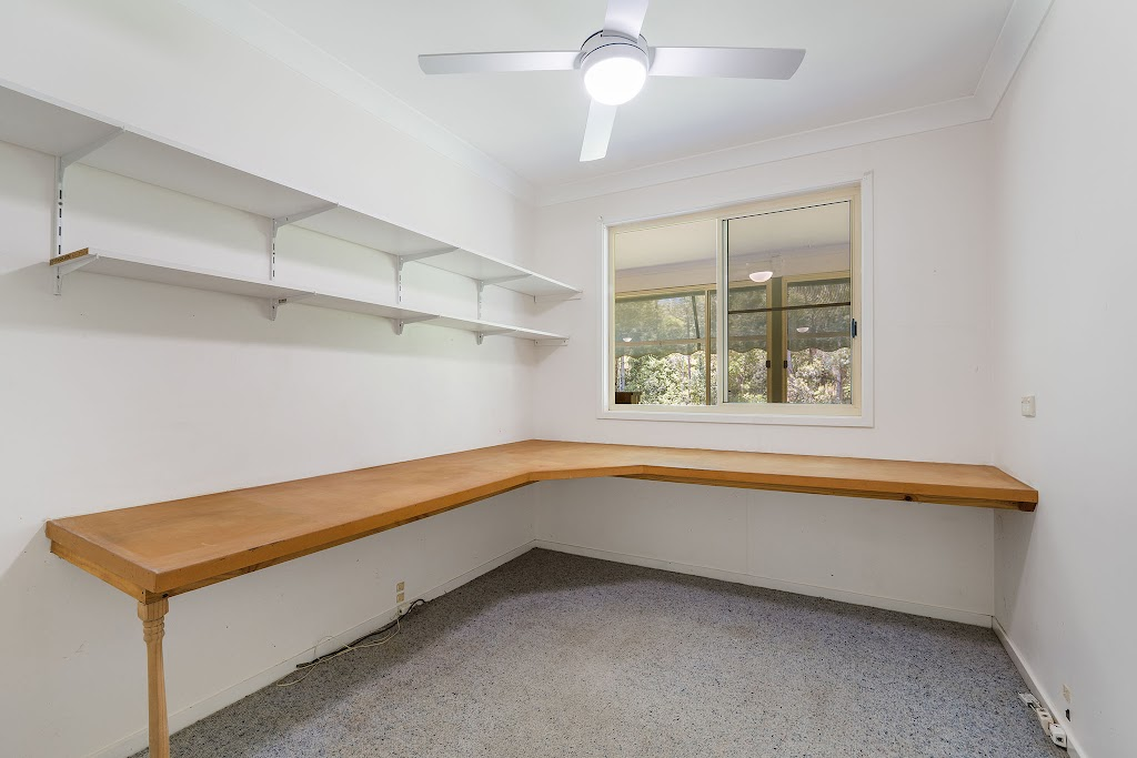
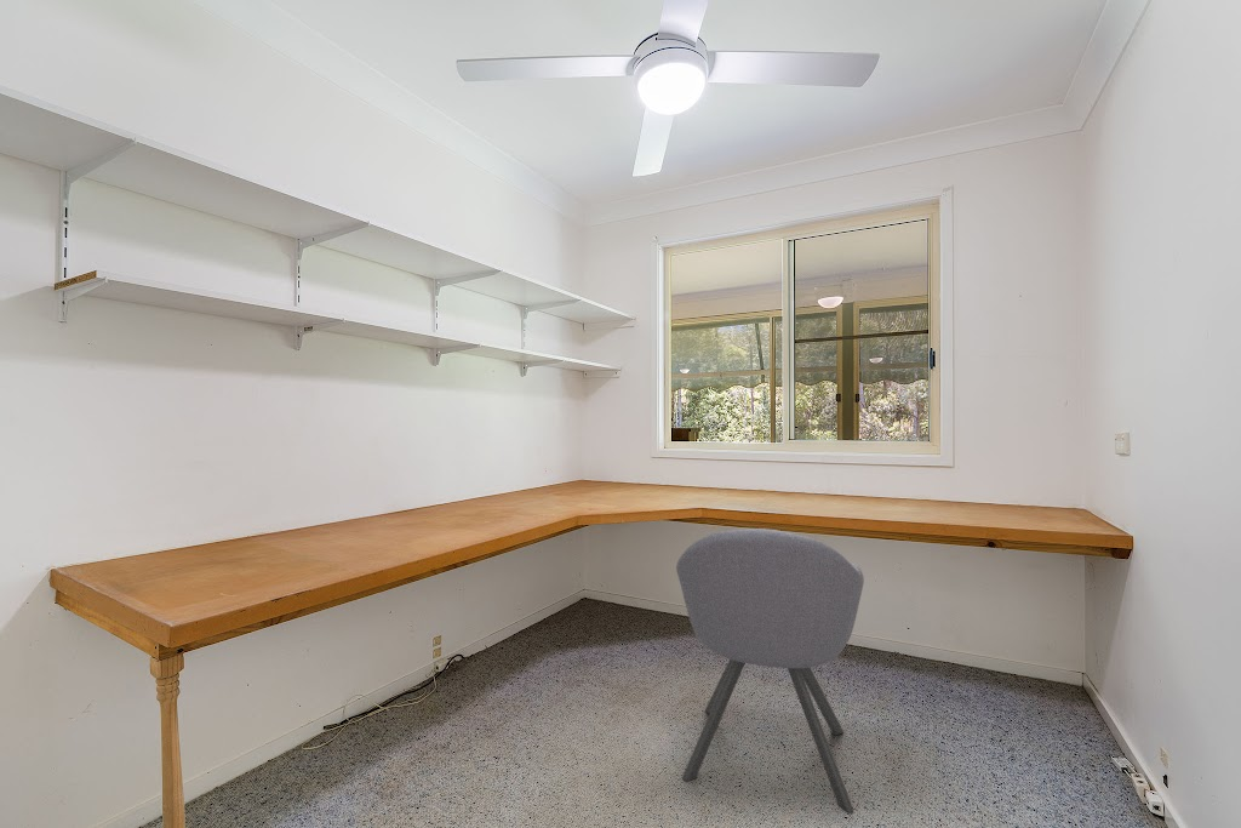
+ chair [675,527,865,815]
